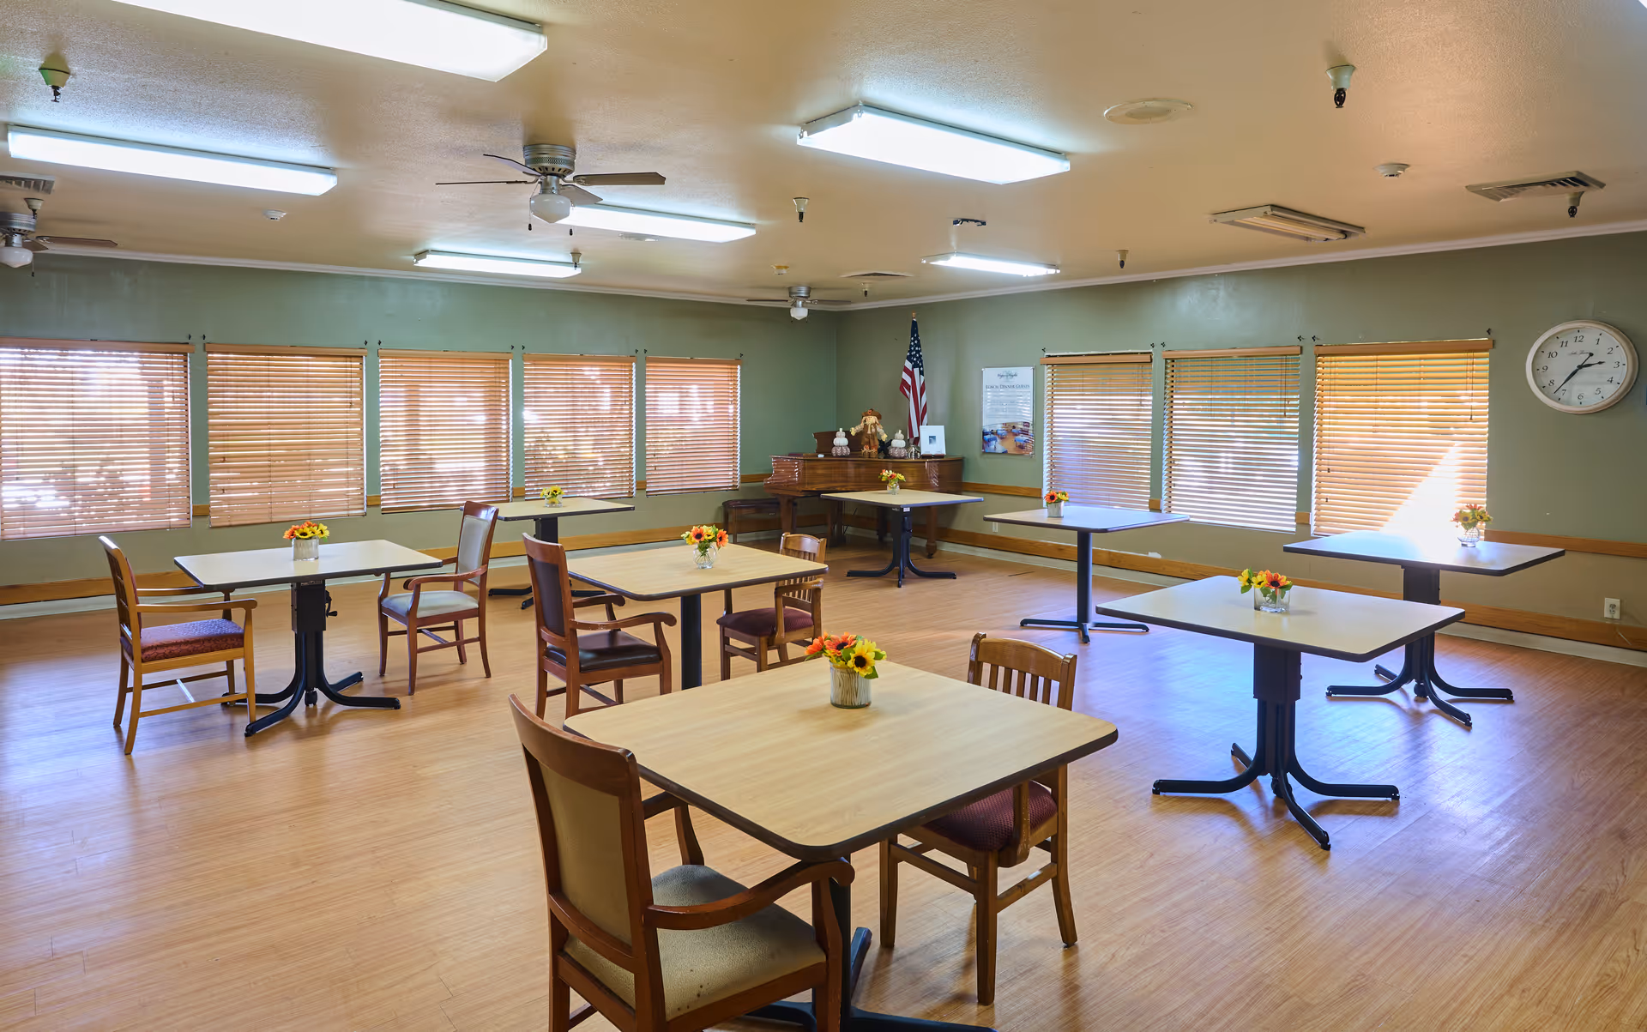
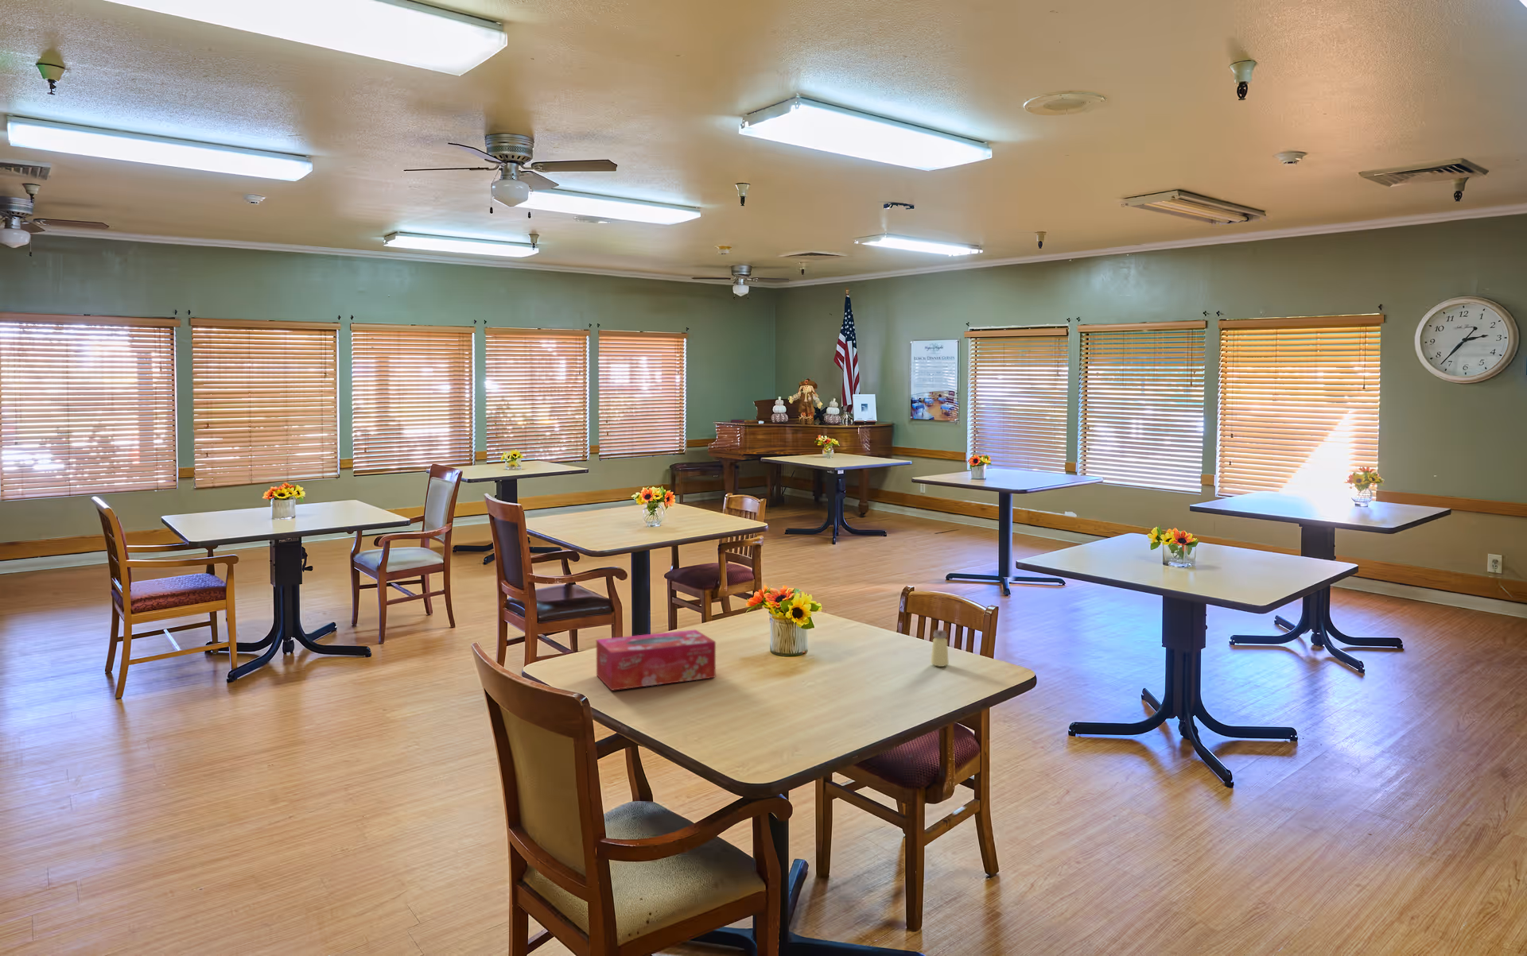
+ tissue box [596,629,716,692]
+ saltshaker [930,629,950,667]
